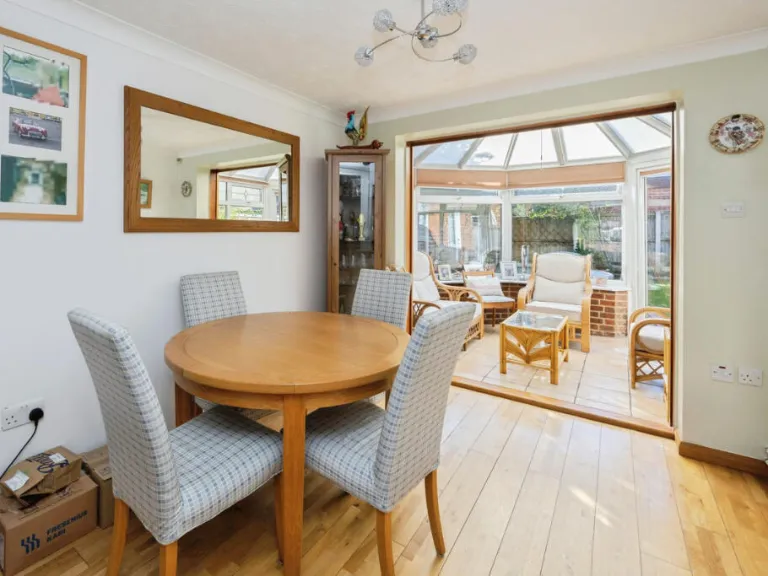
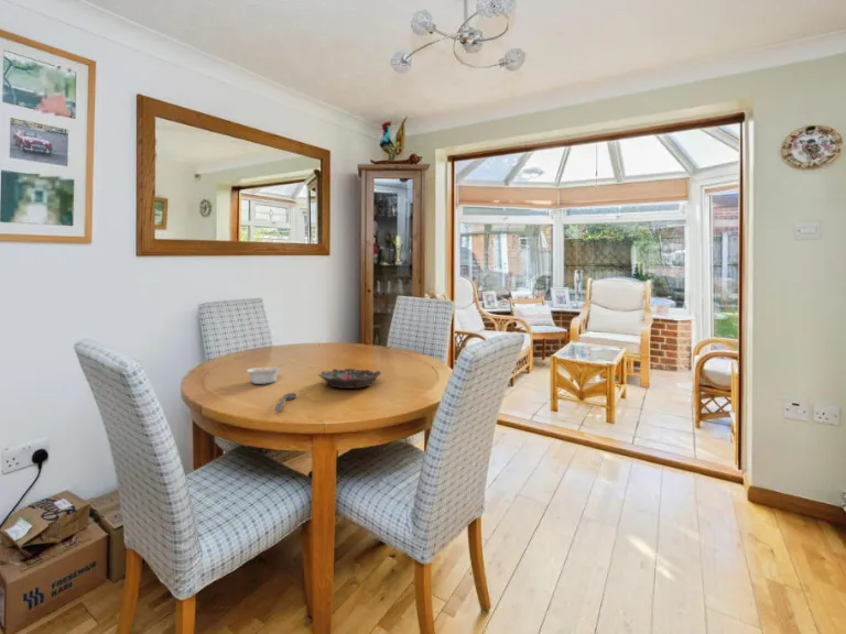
+ legume [245,363,285,385]
+ soupspoon [273,392,297,413]
+ bowl [316,368,382,390]
